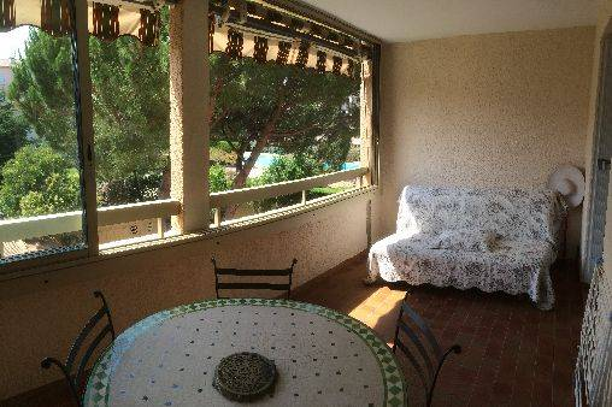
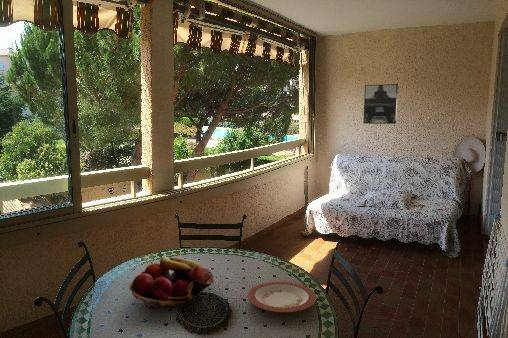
+ wall art [362,83,399,125]
+ fruit basket [129,256,214,310]
+ plate [247,280,317,313]
